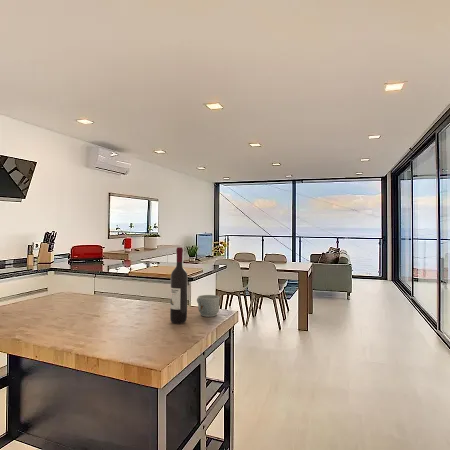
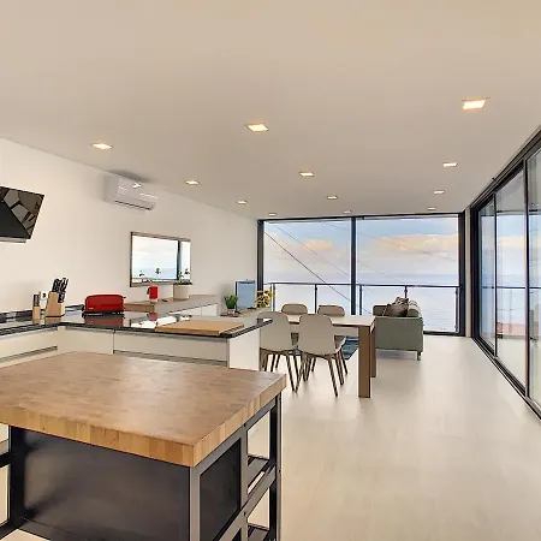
- wine bottle [169,246,189,324]
- mug [196,294,221,318]
